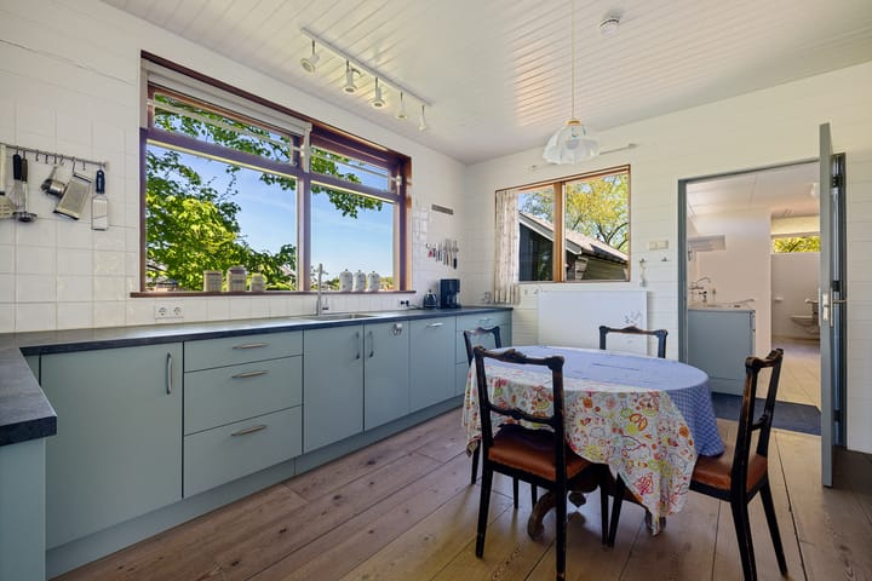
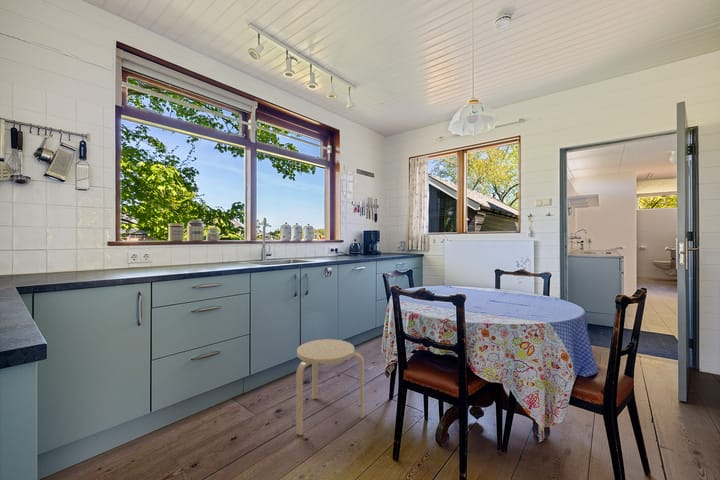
+ stool [295,338,365,437]
